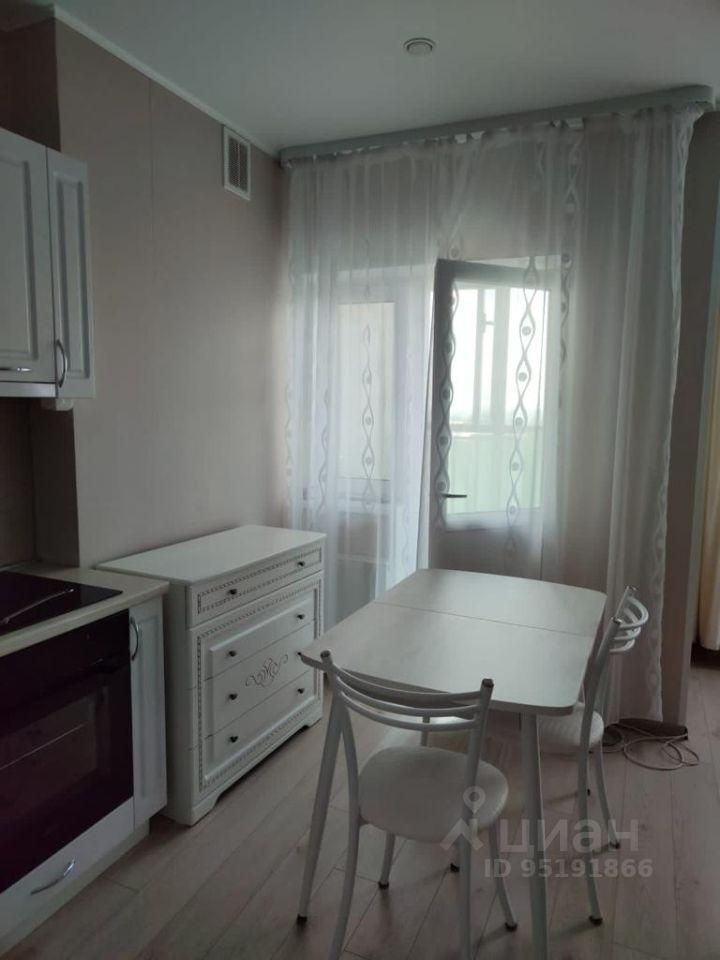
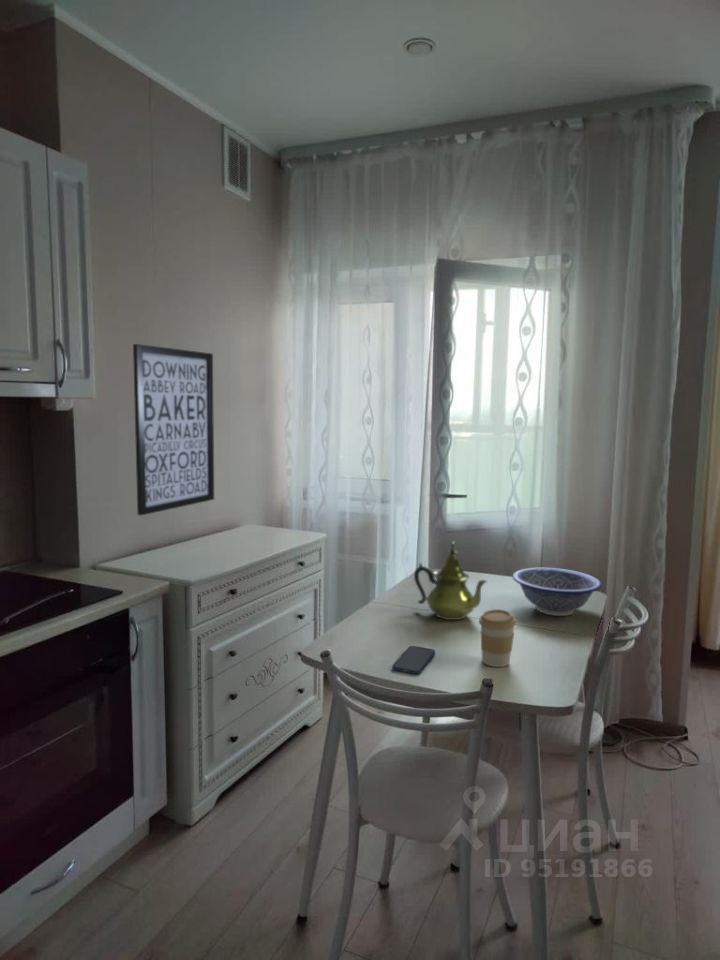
+ wall art [132,343,215,516]
+ decorative bowl [511,567,603,617]
+ smartphone [392,645,436,675]
+ coffee cup [478,608,517,668]
+ teapot [413,541,489,621]
